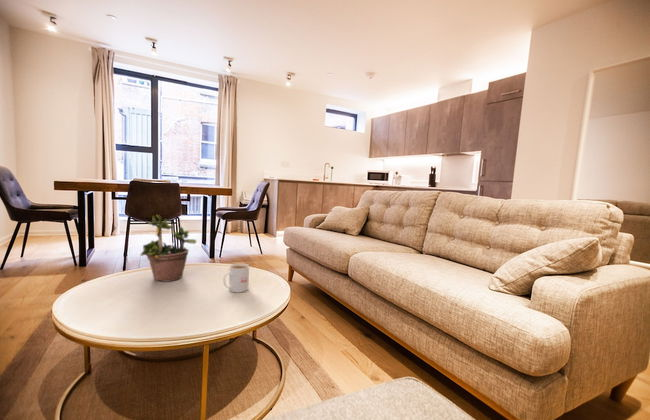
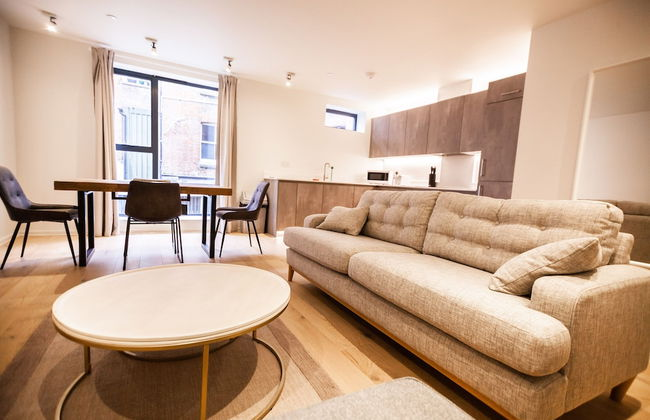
- mug [222,262,250,294]
- potted plant [139,213,197,283]
